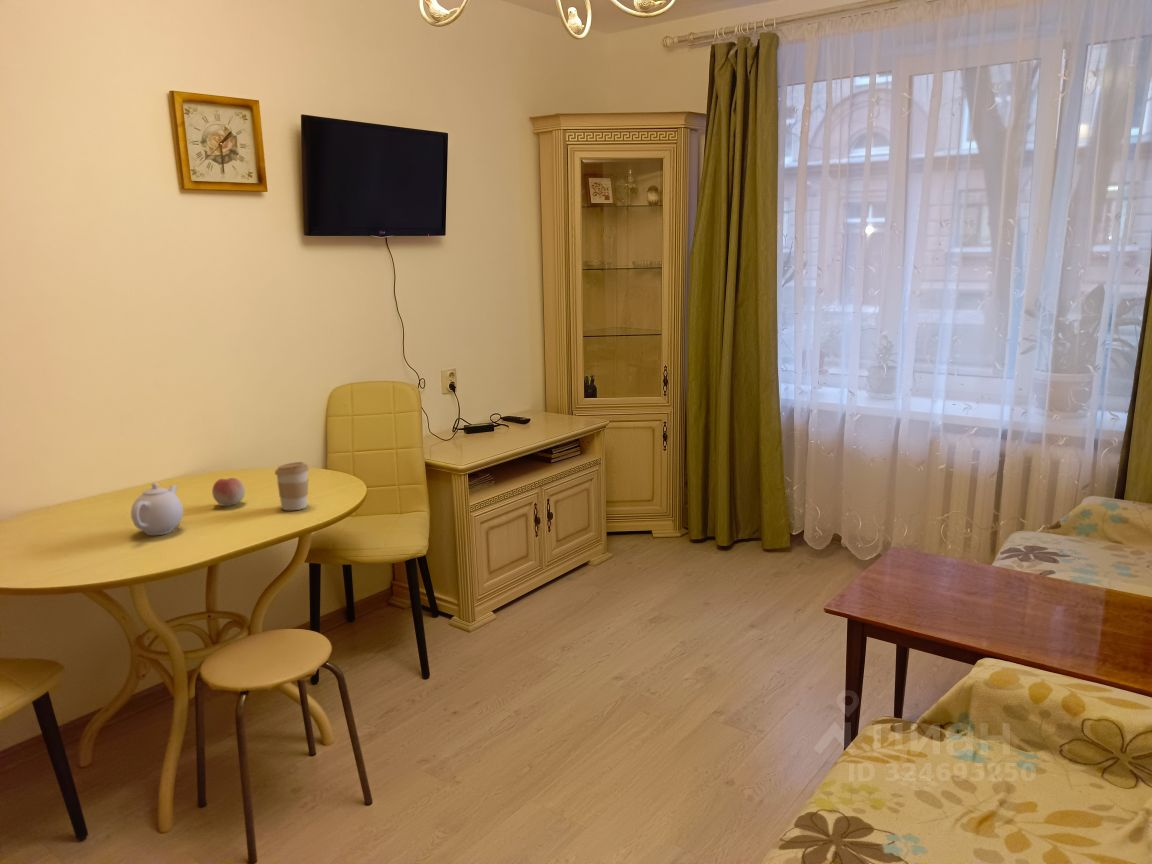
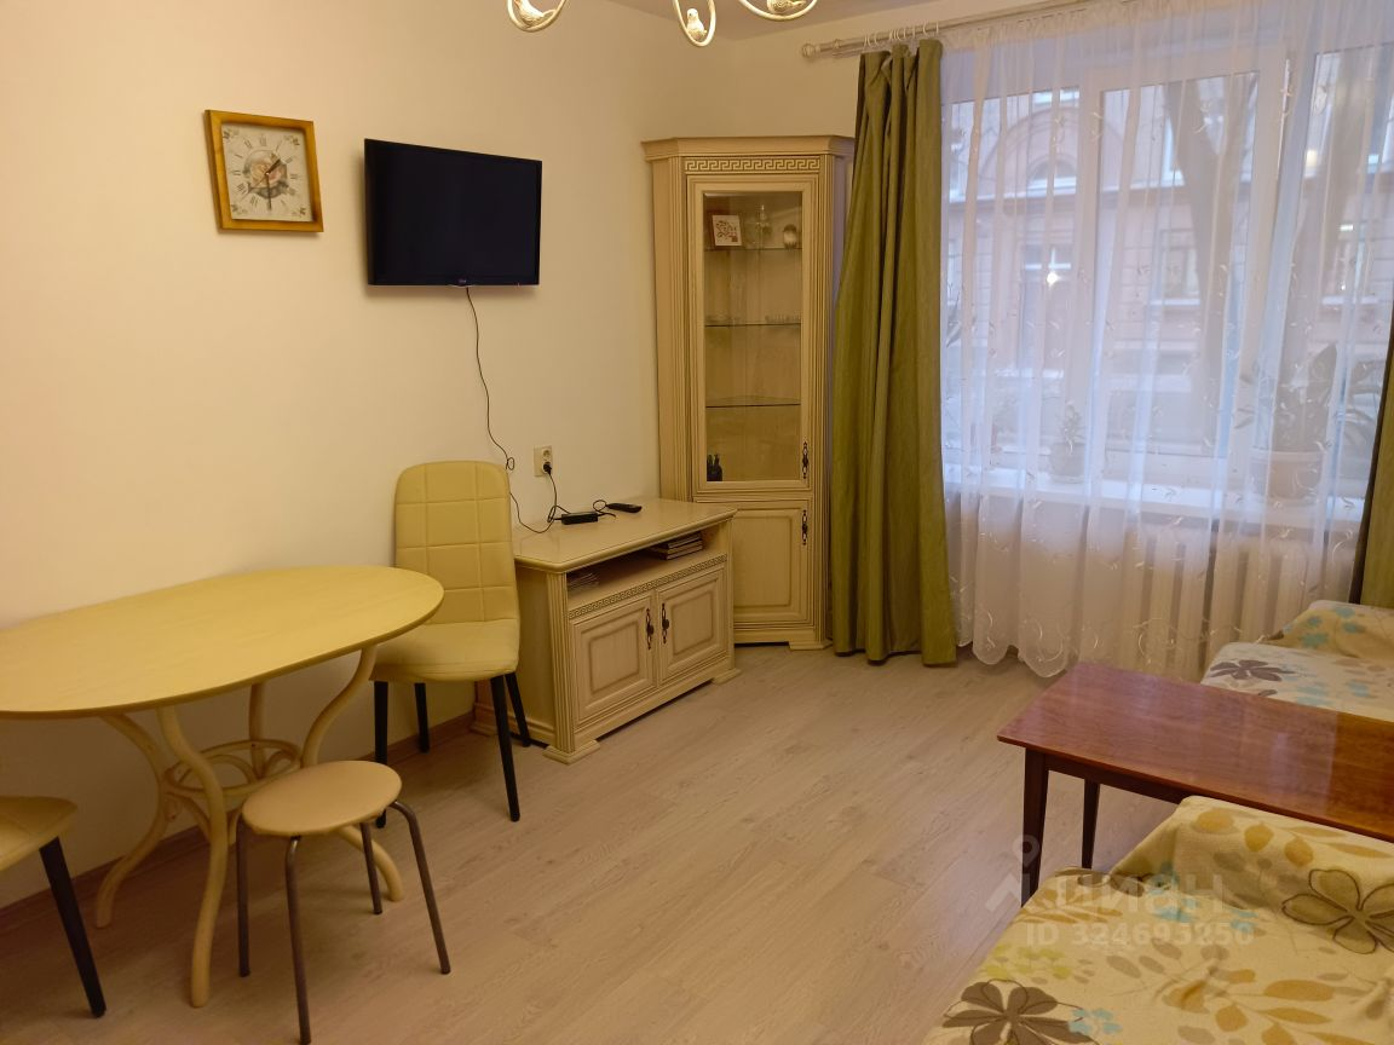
- fruit [211,477,246,507]
- coffee cup [274,461,310,511]
- teapot [130,481,184,536]
